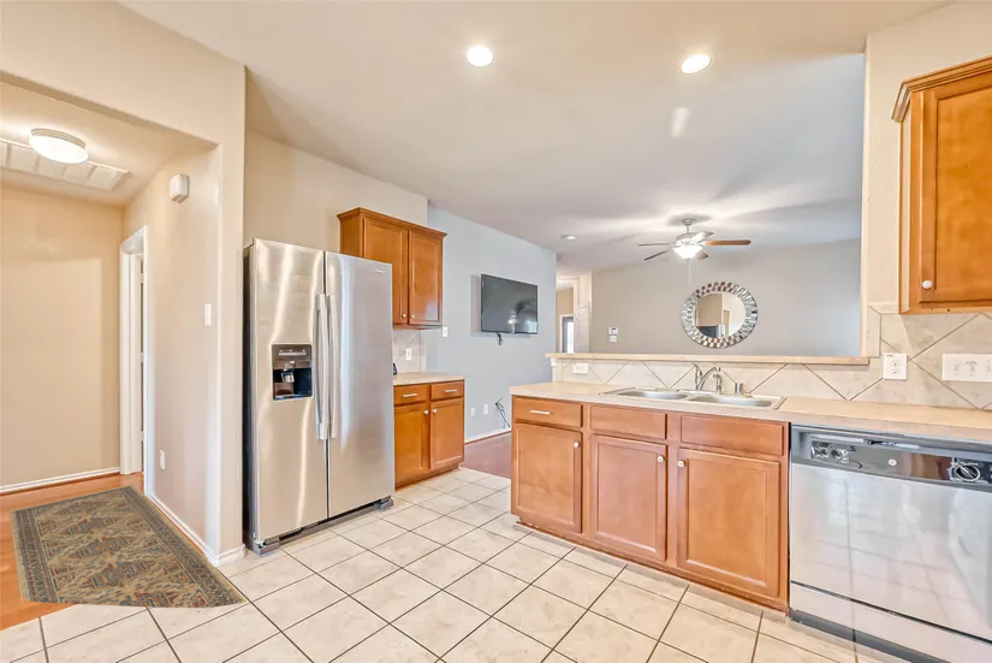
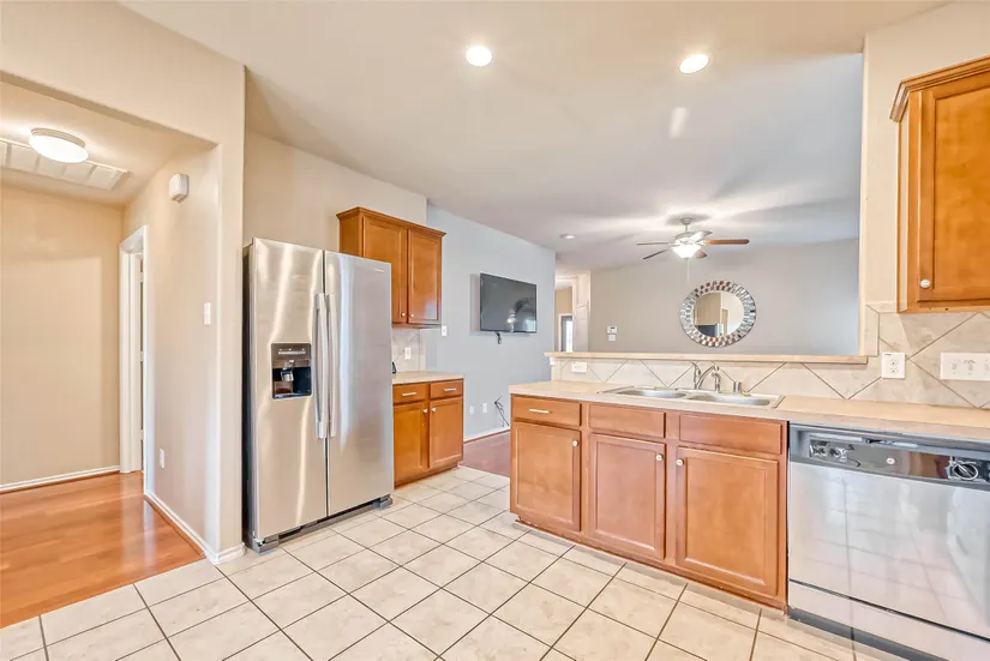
- rug [8,484,248,614]
